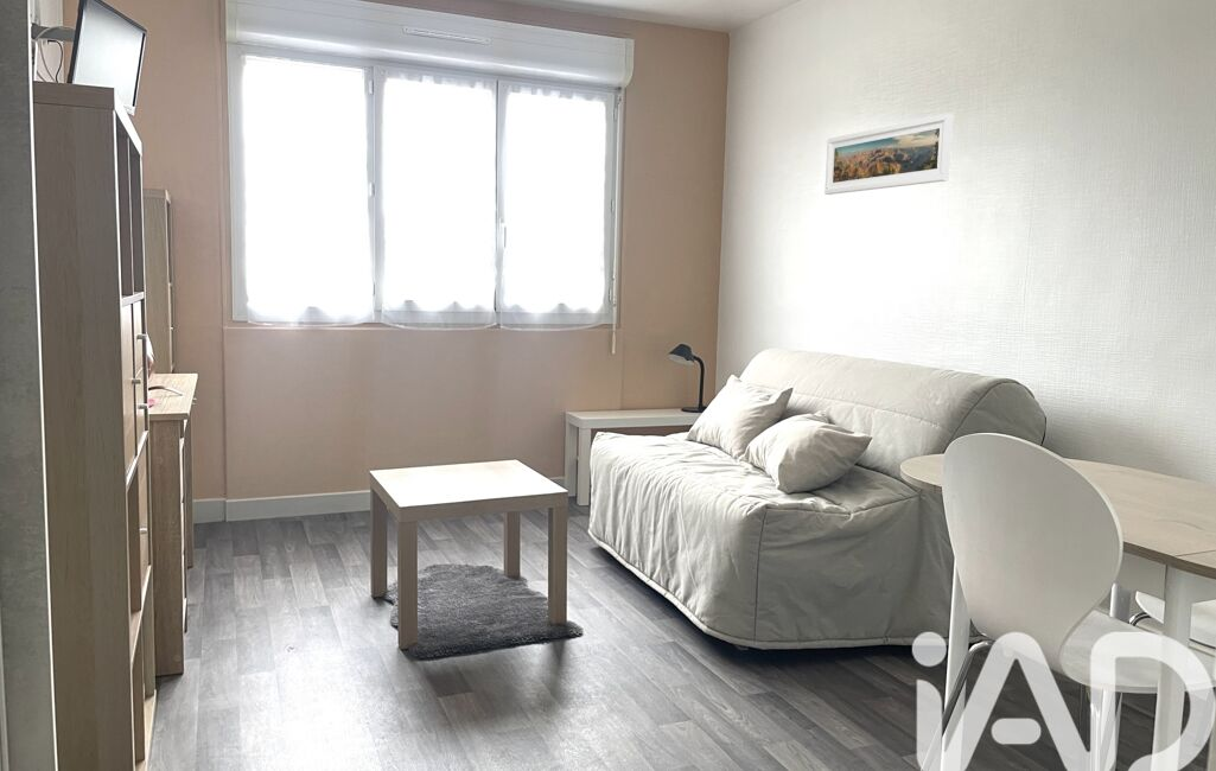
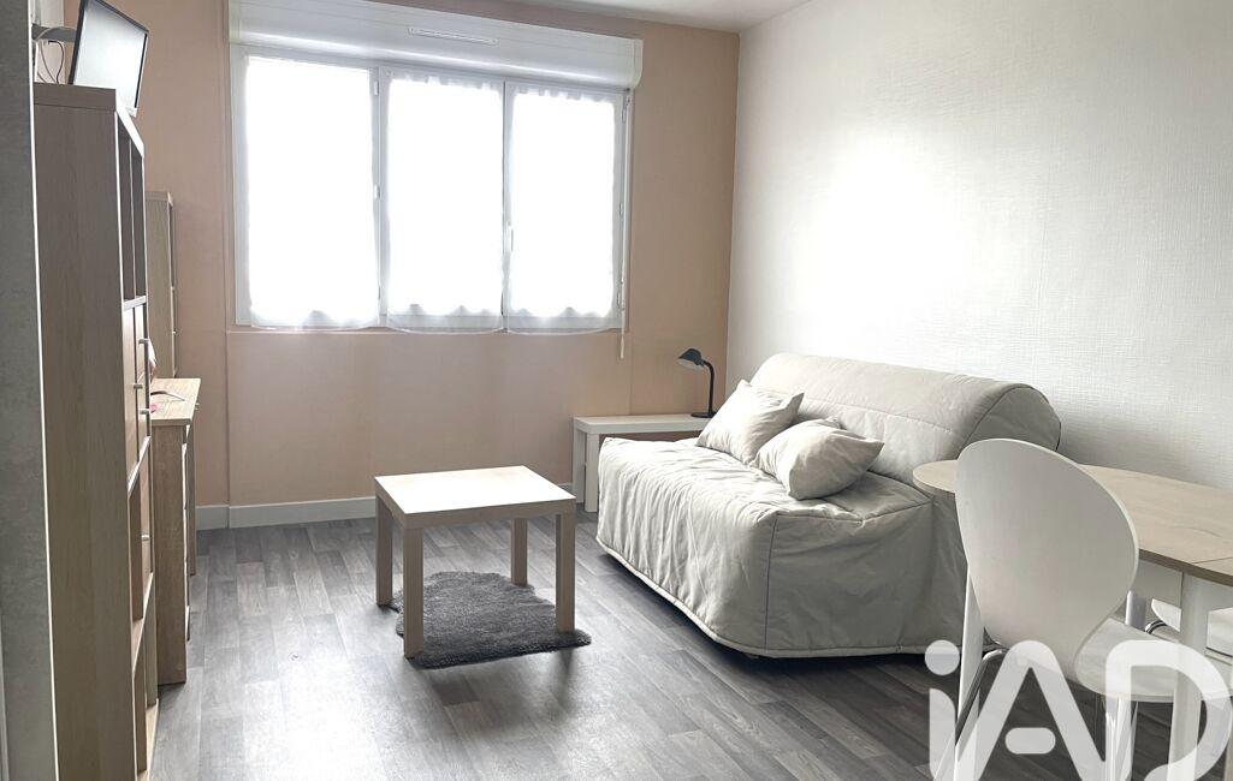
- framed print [823,111,955,196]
